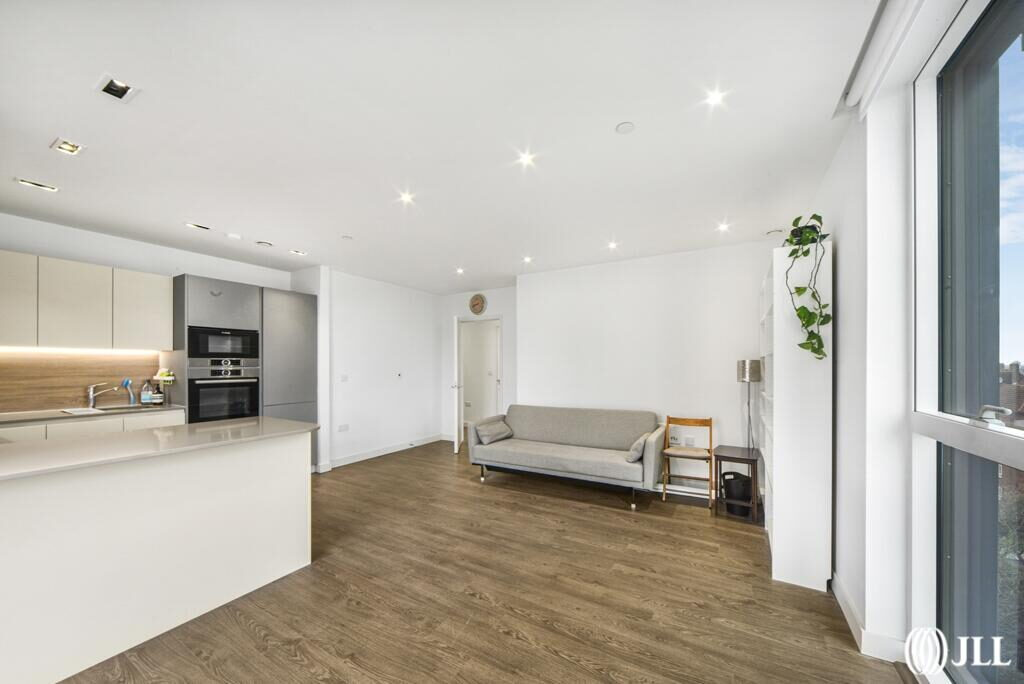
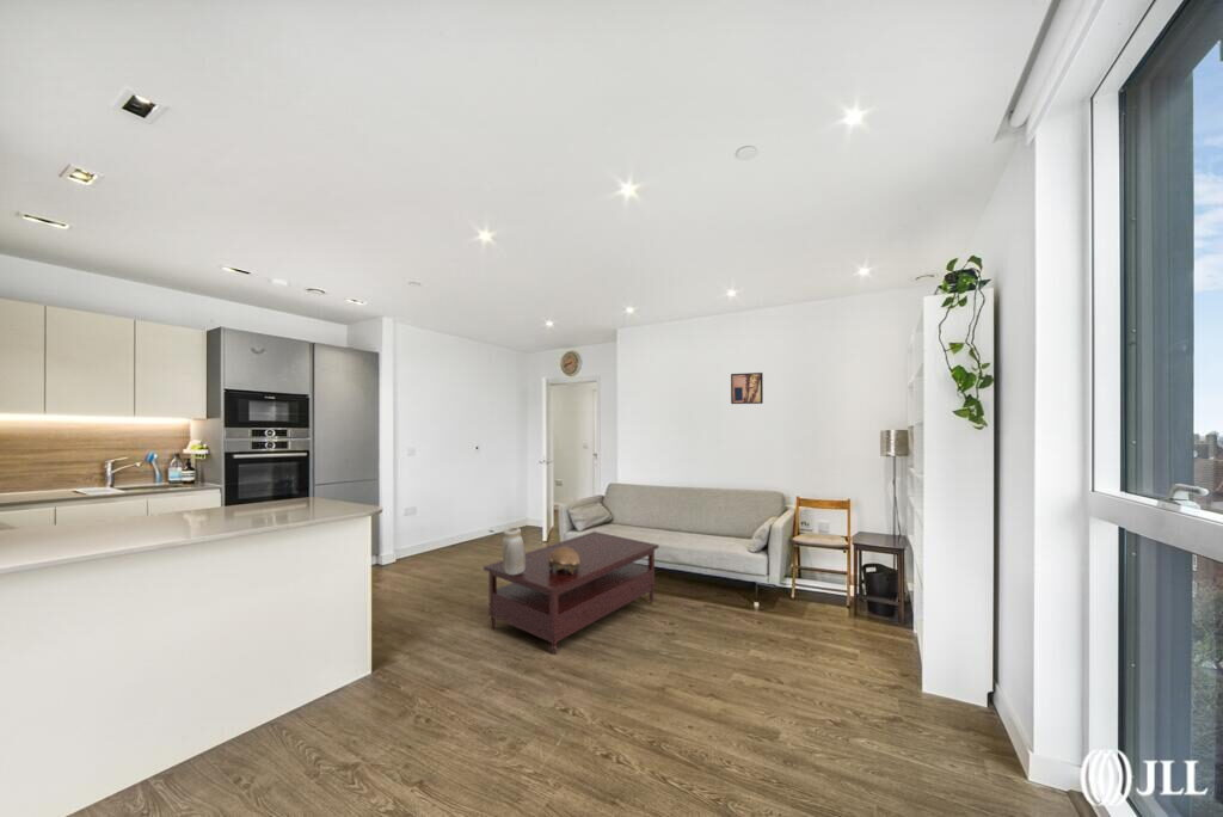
+ decorative bowl [548,547,580,575]
+ vase [502,527,526,575]
+ wall art [730,371,764,405]
+ coffee table [483,530,659,656]
